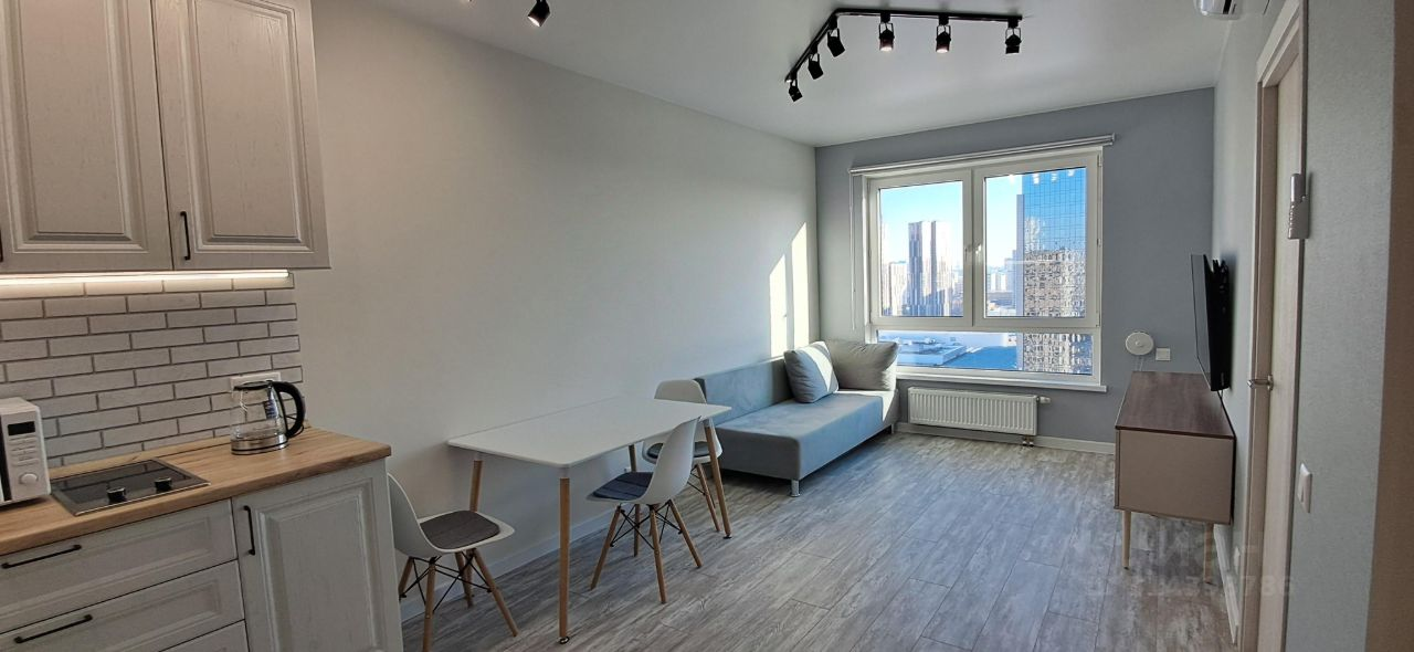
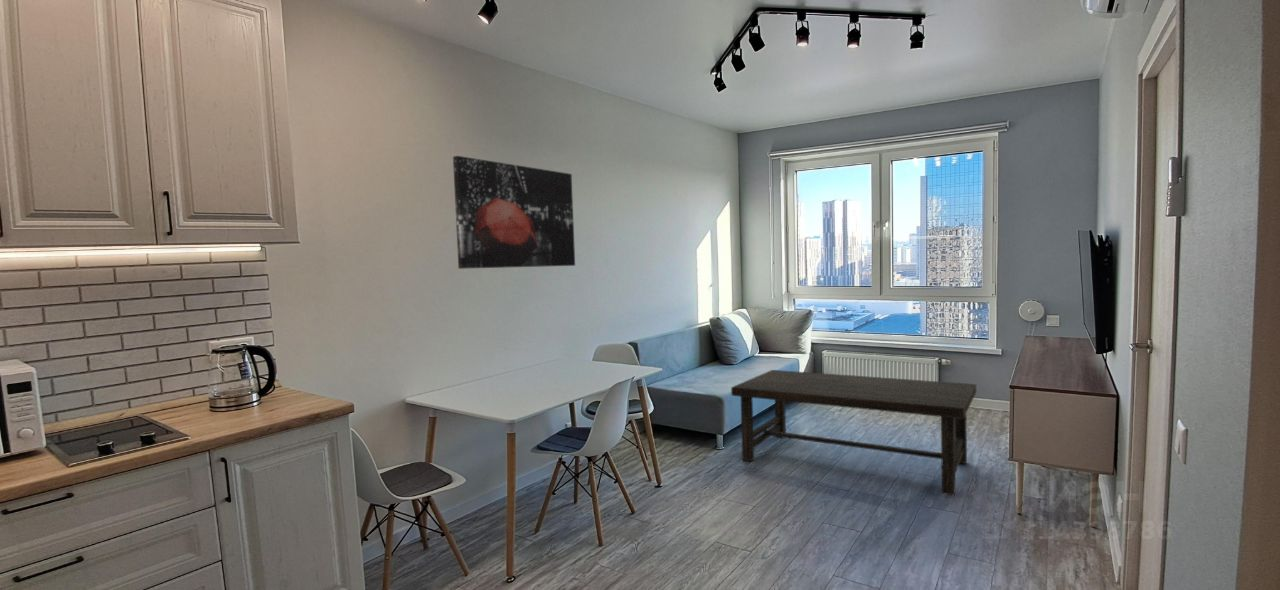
+ coffee table [730,369,977,497]
+ wall art [452,155,576,270]
